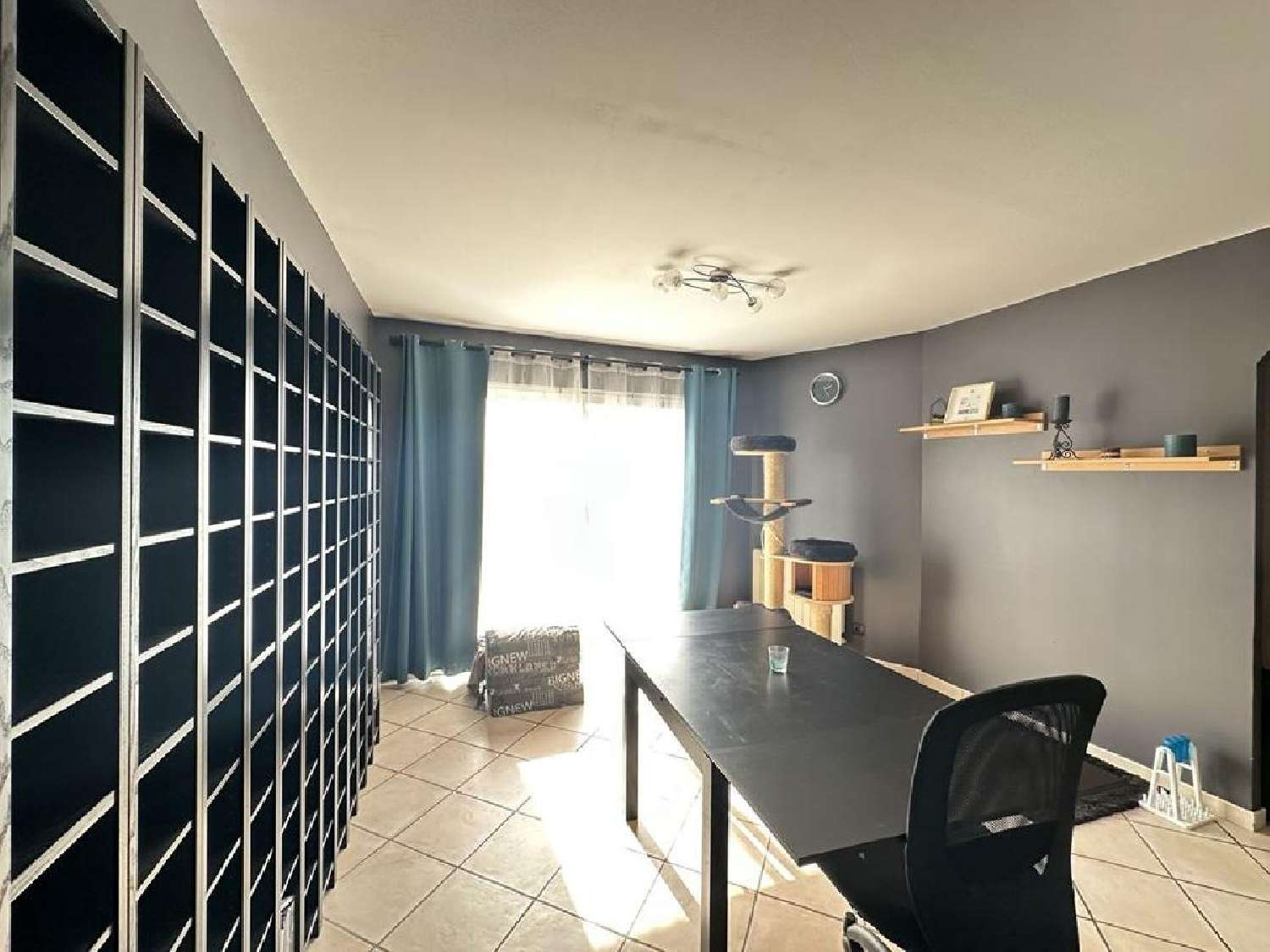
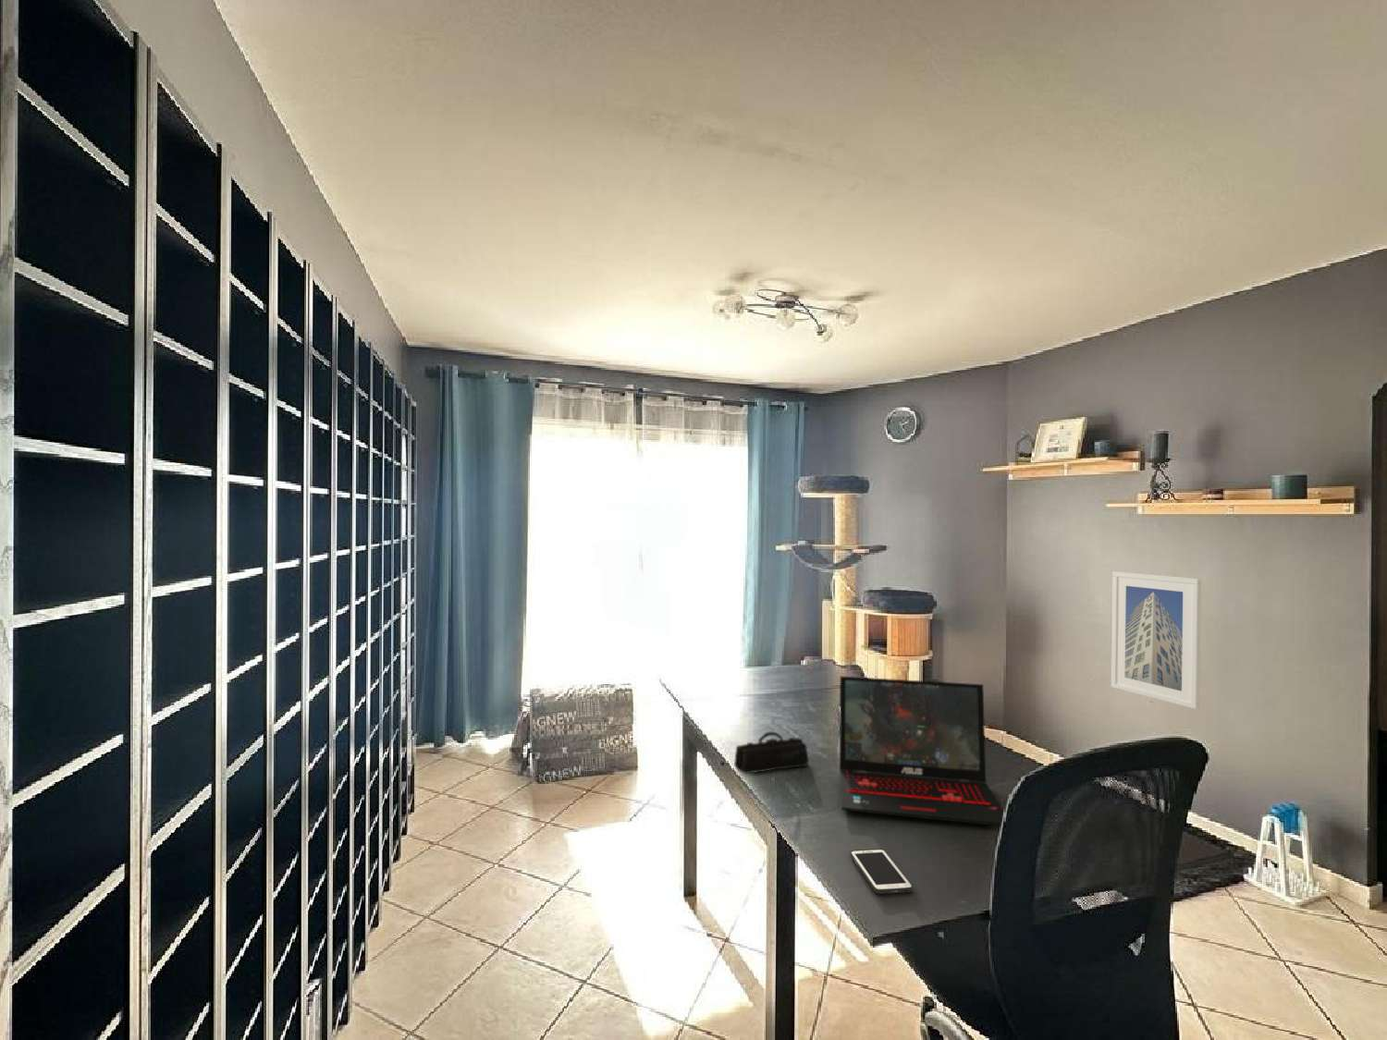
+ pencil case [733,731,810,775]
+ laptop [839,676,1004,827]
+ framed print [1111,570,1202,710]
+ cell phone [849,848,914,895]
